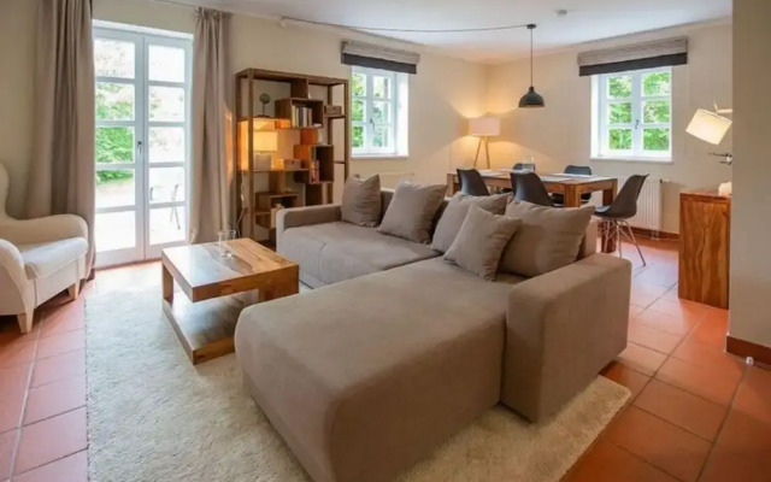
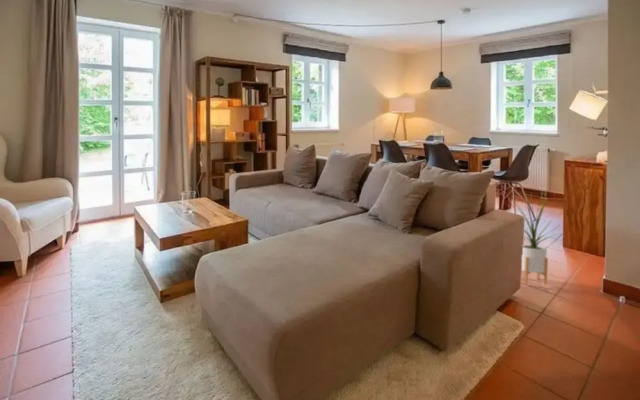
+ house plant [511,191,561,286]
